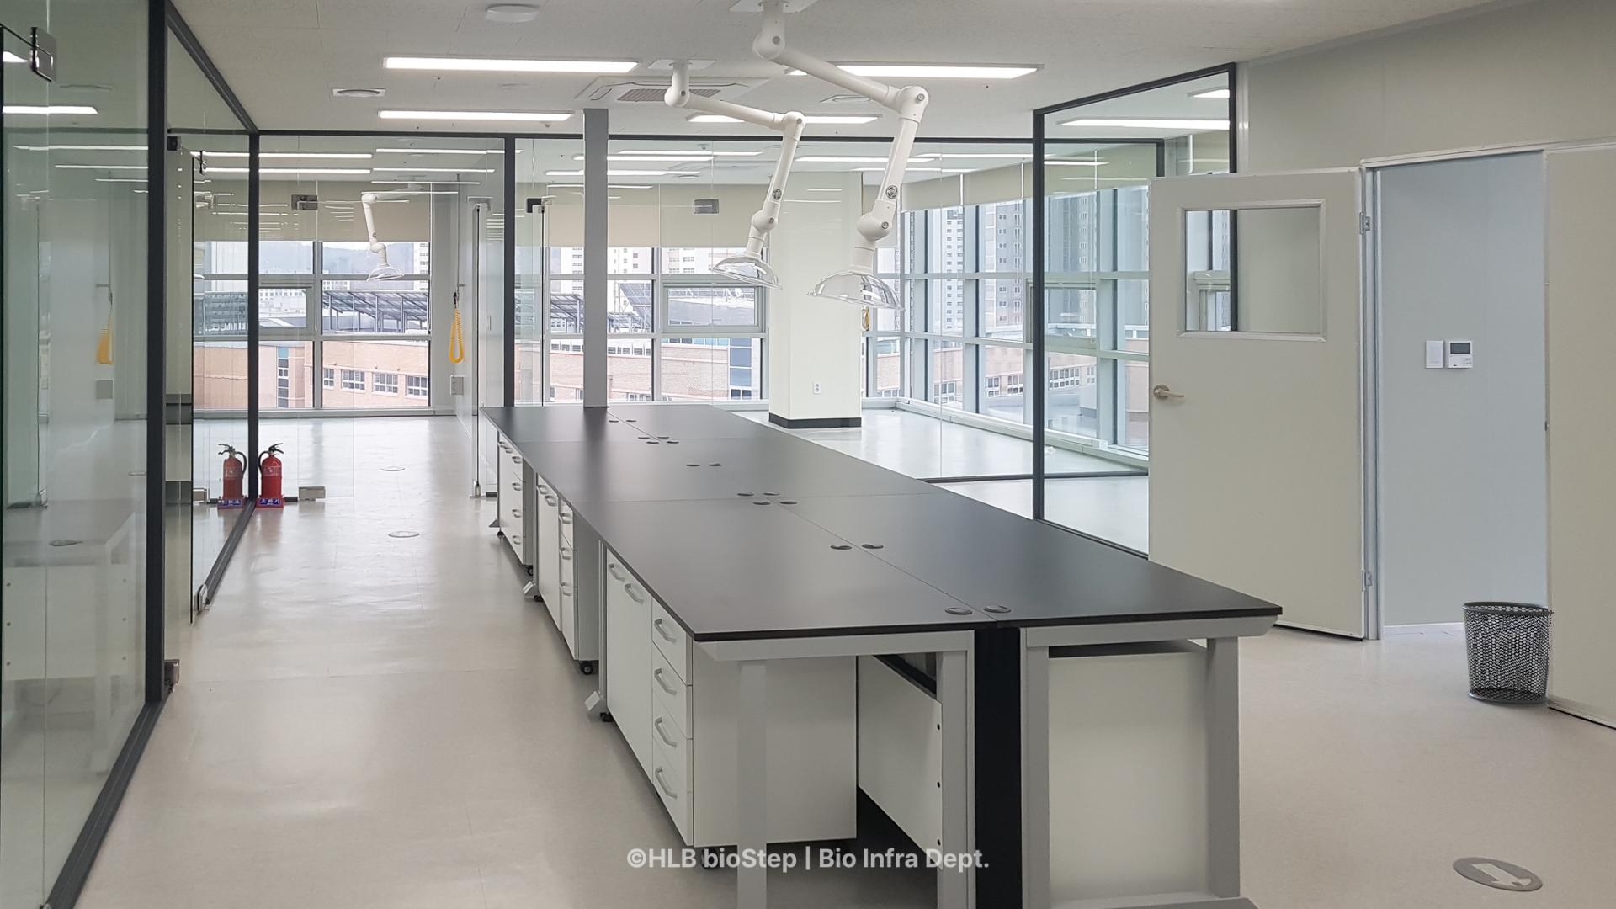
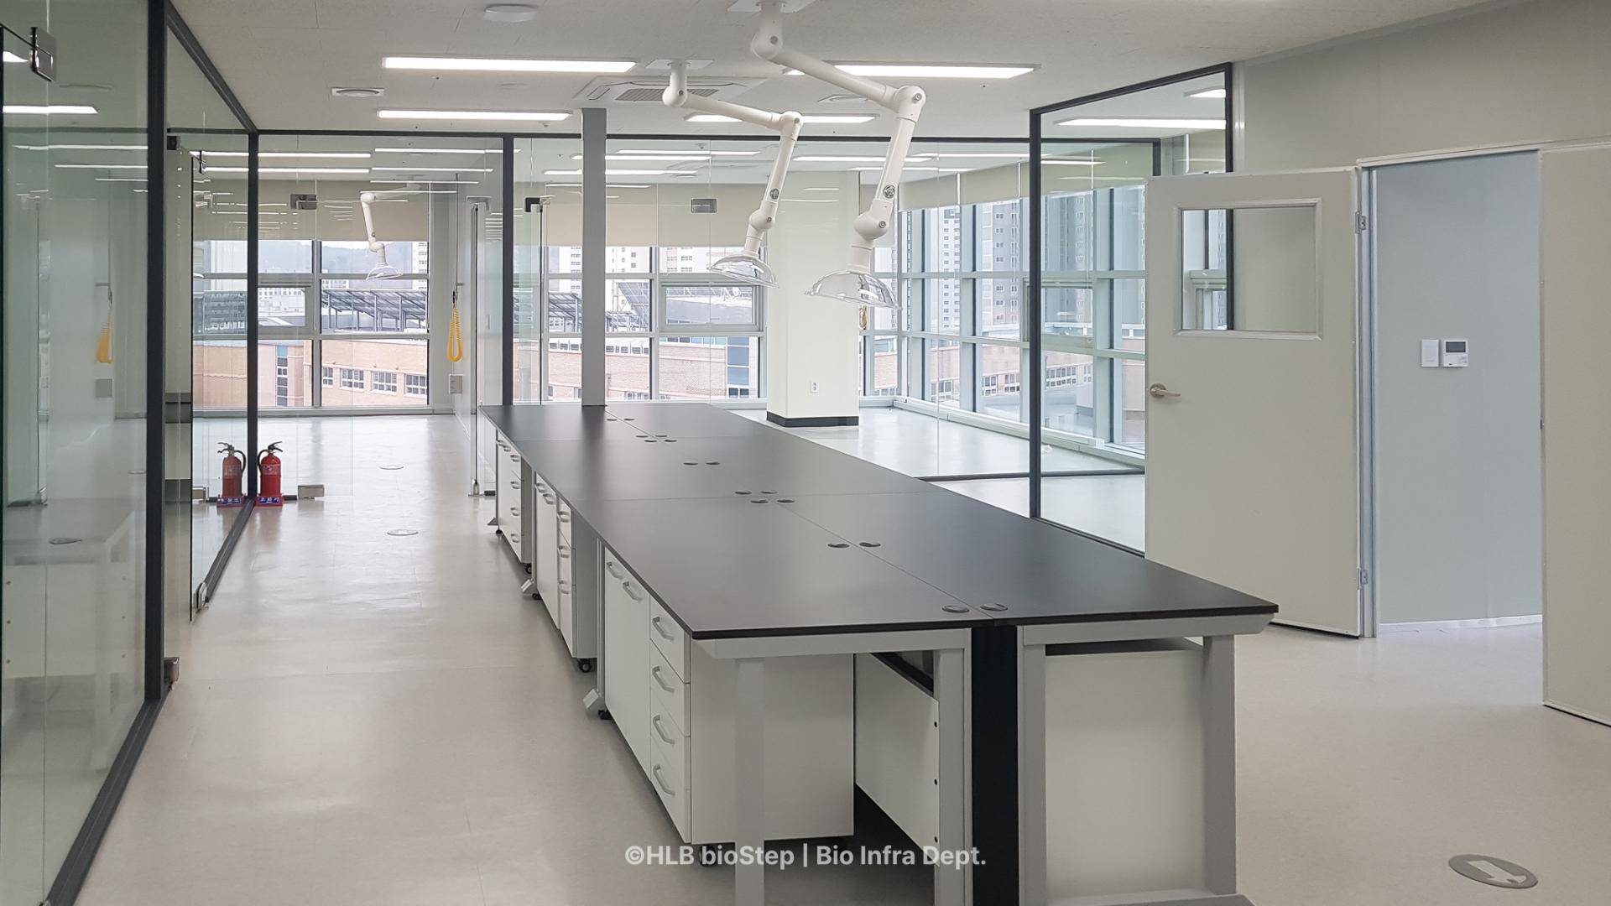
- waste bin [1461,600,1554,705]
